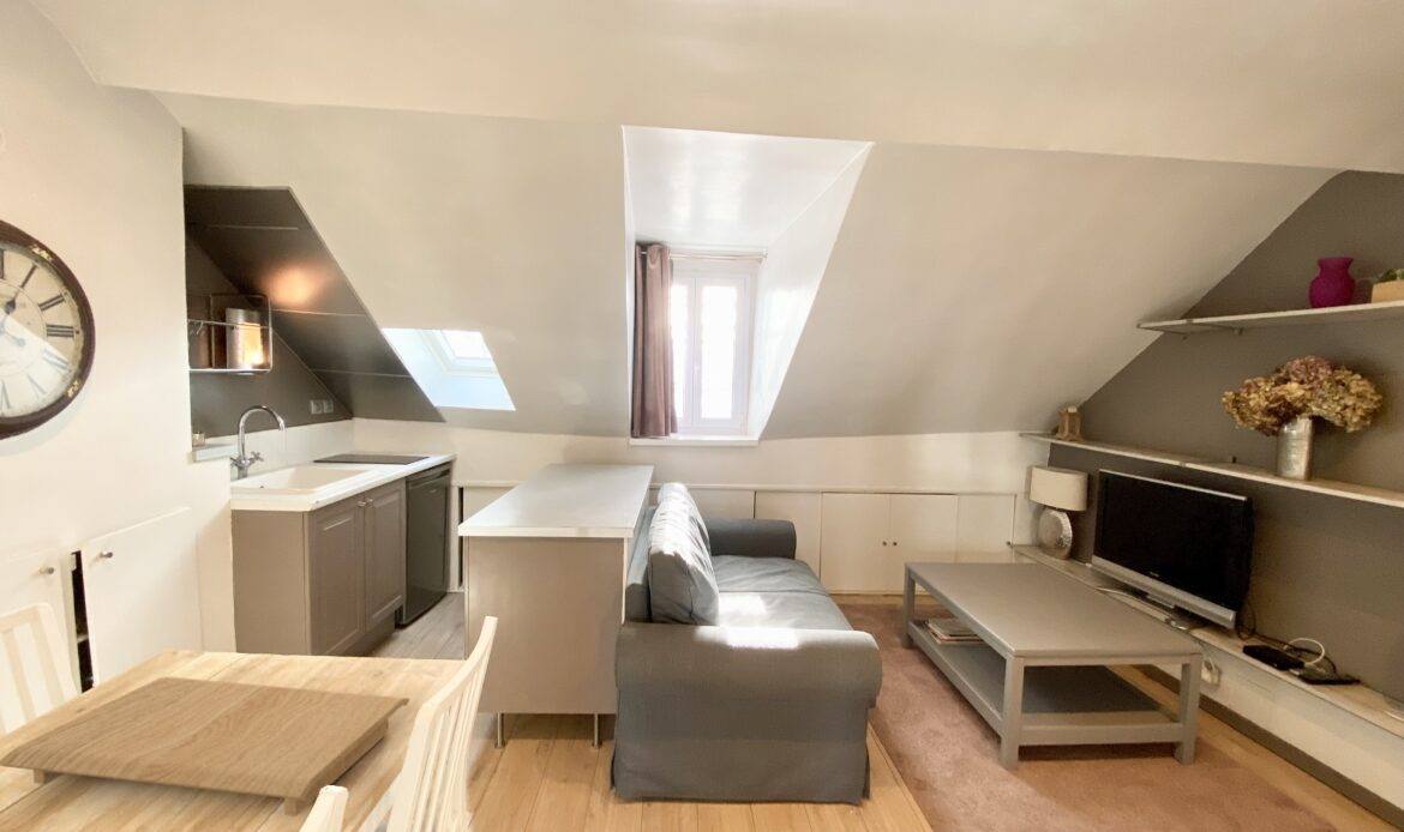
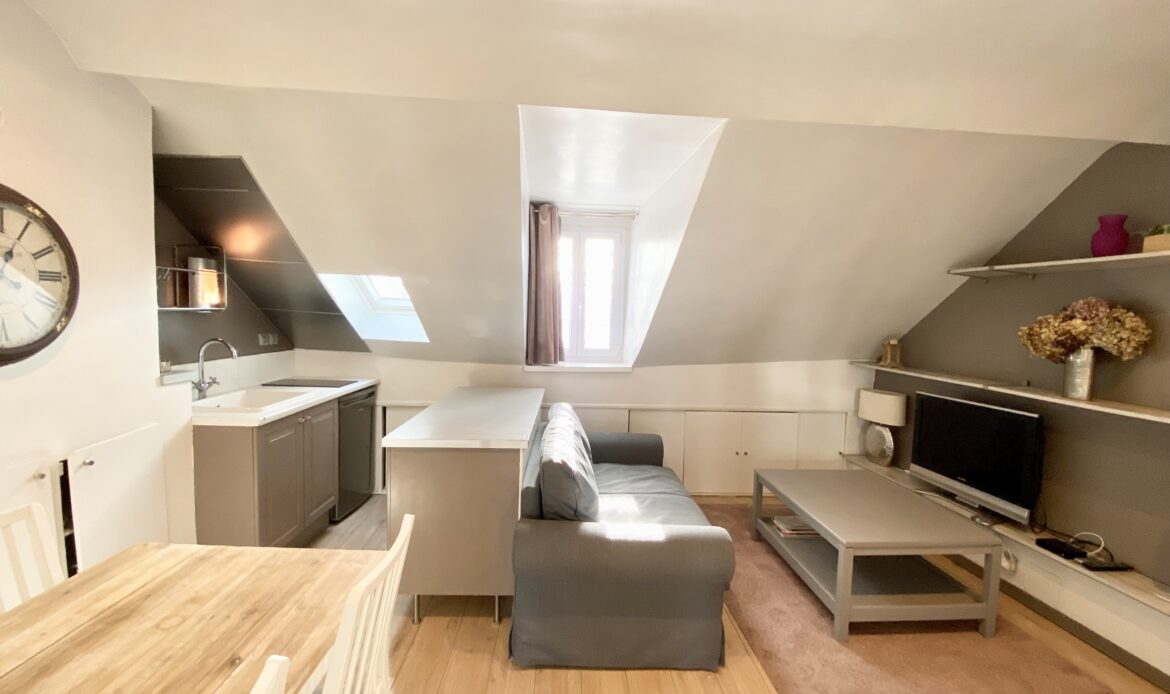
- cutting board [0,676,412,818]
